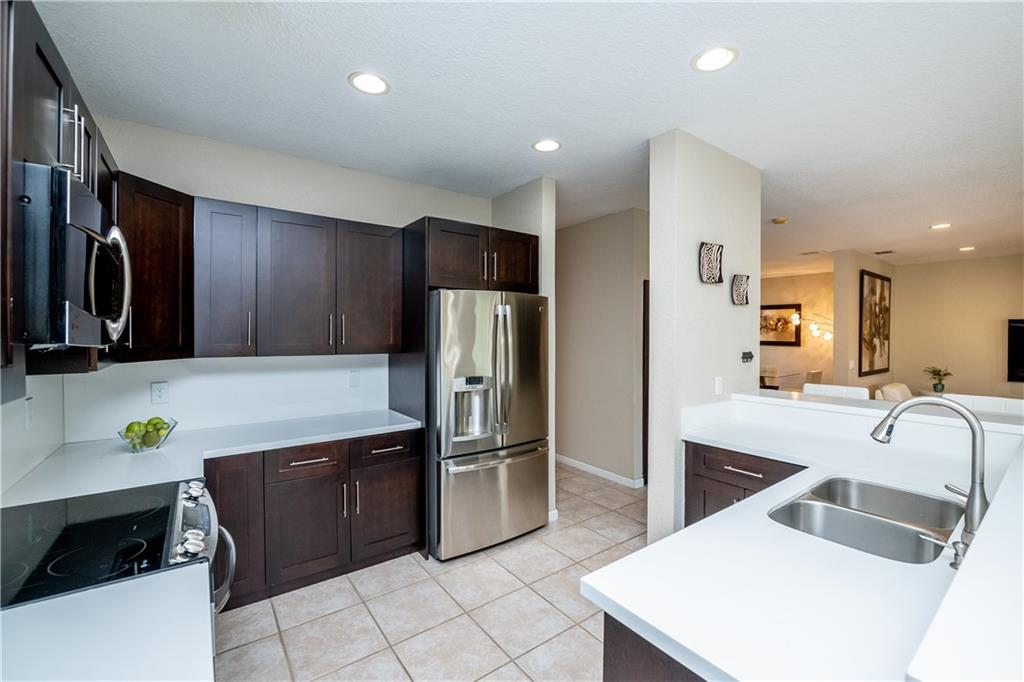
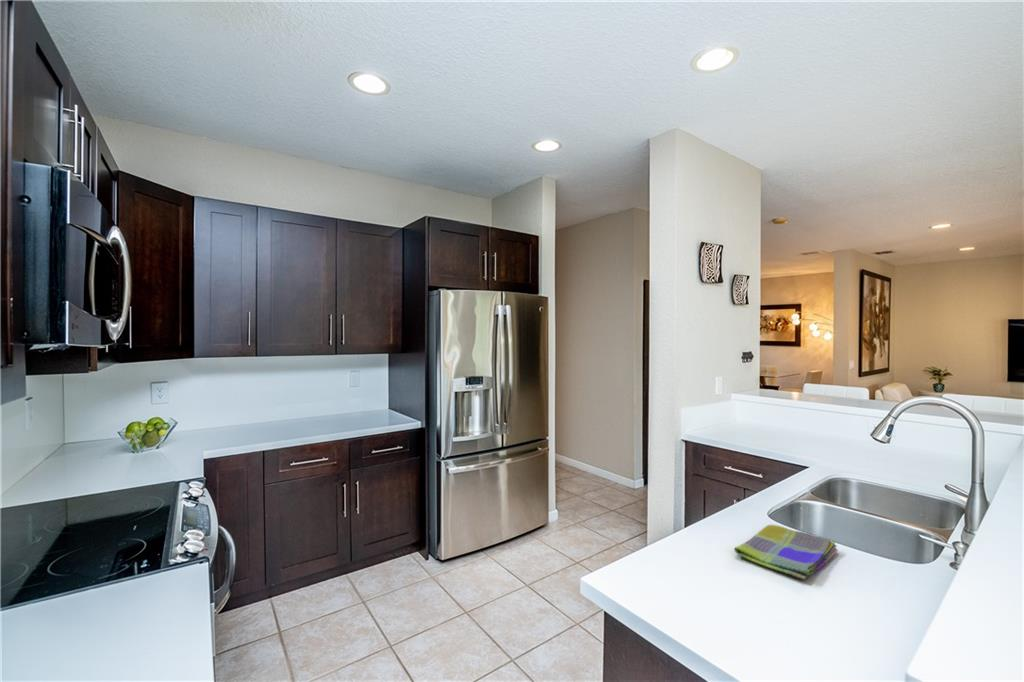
+ dish towel [733,524,839,581]
